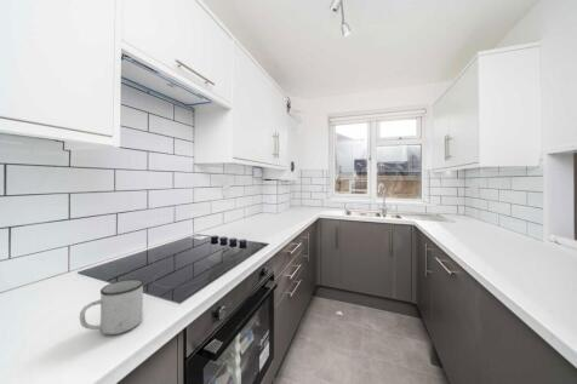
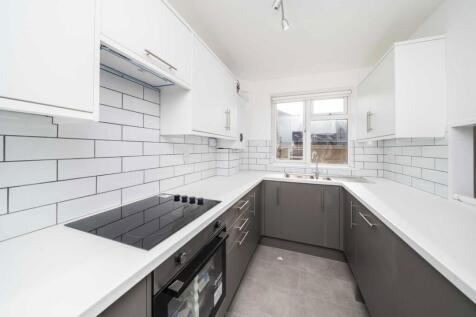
- mug [79,277,144,336]
